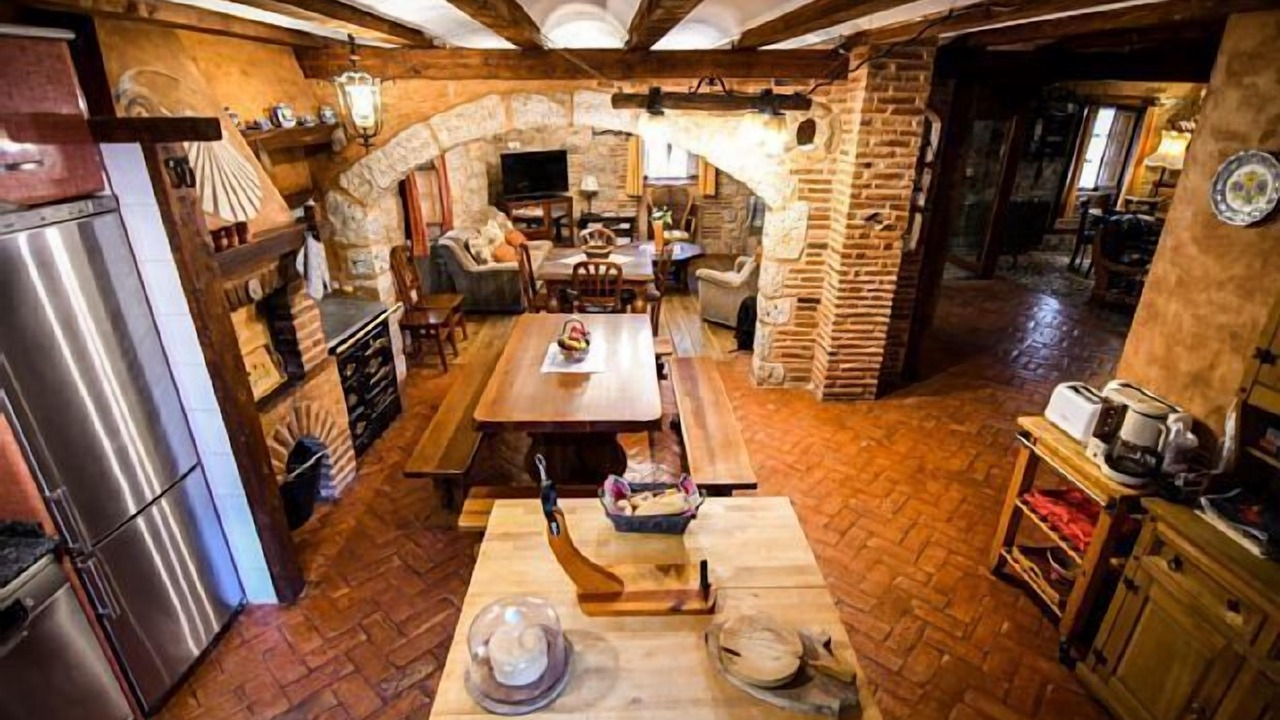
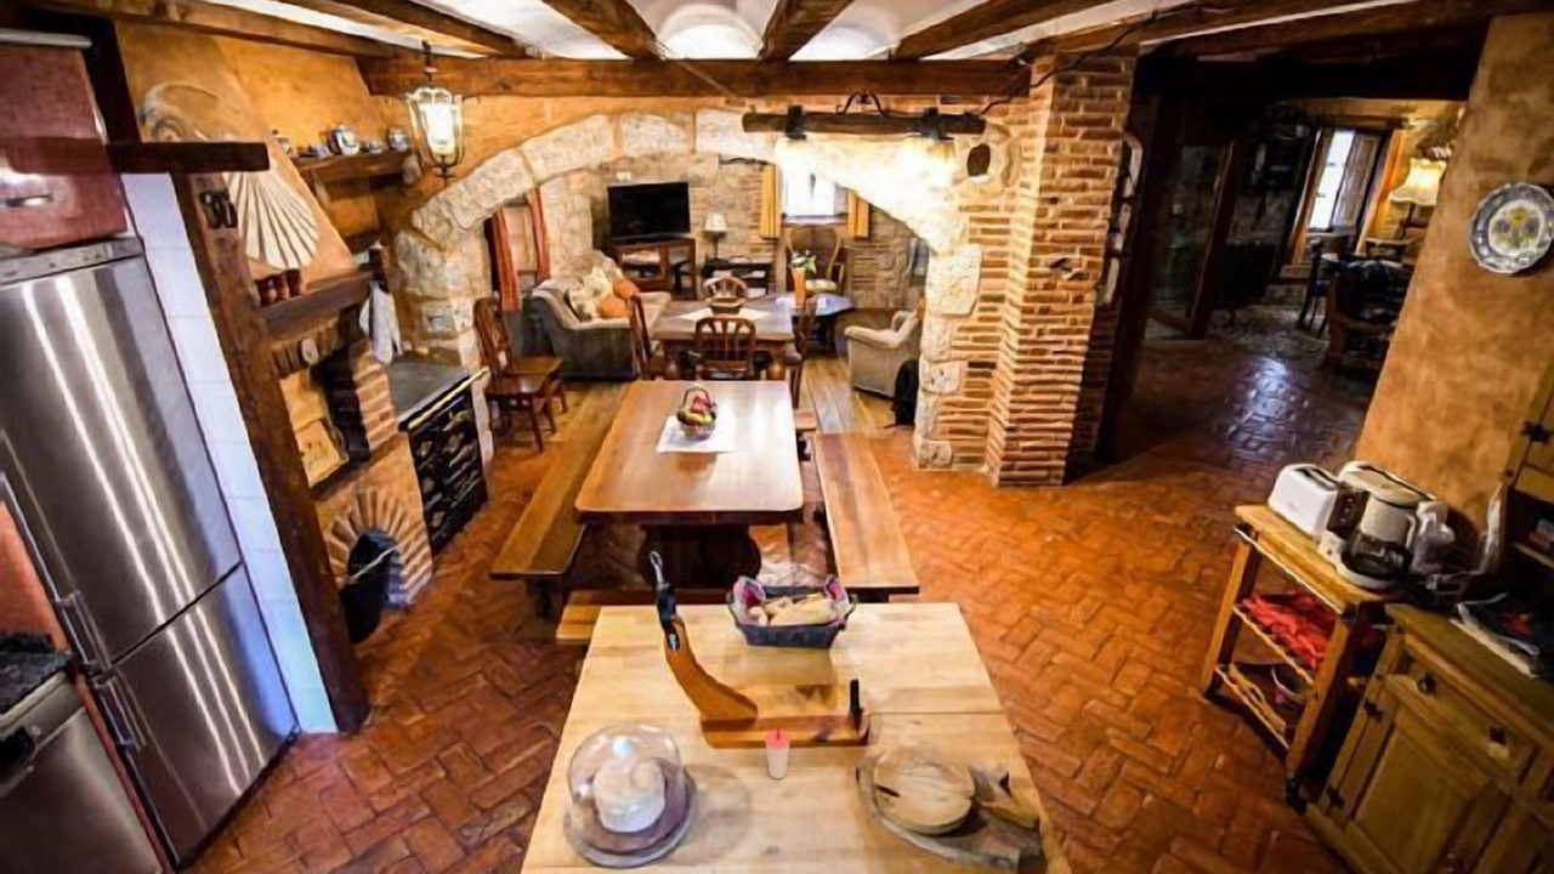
+ cup [764,726,792,781]
